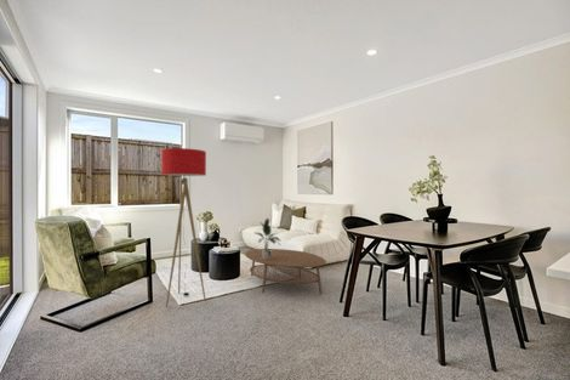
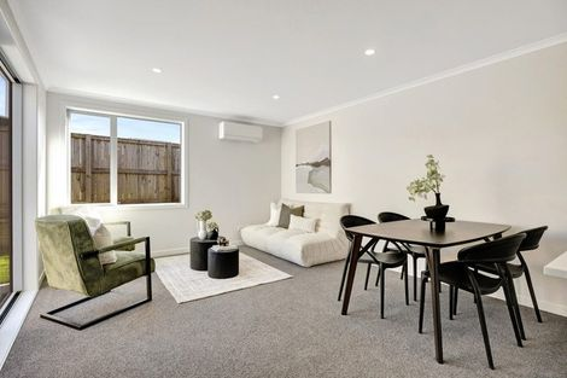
- potted plant [253,217,281,259]
- coffee table [244,248,327,296]
- floor lamp [160,147,207,308]
